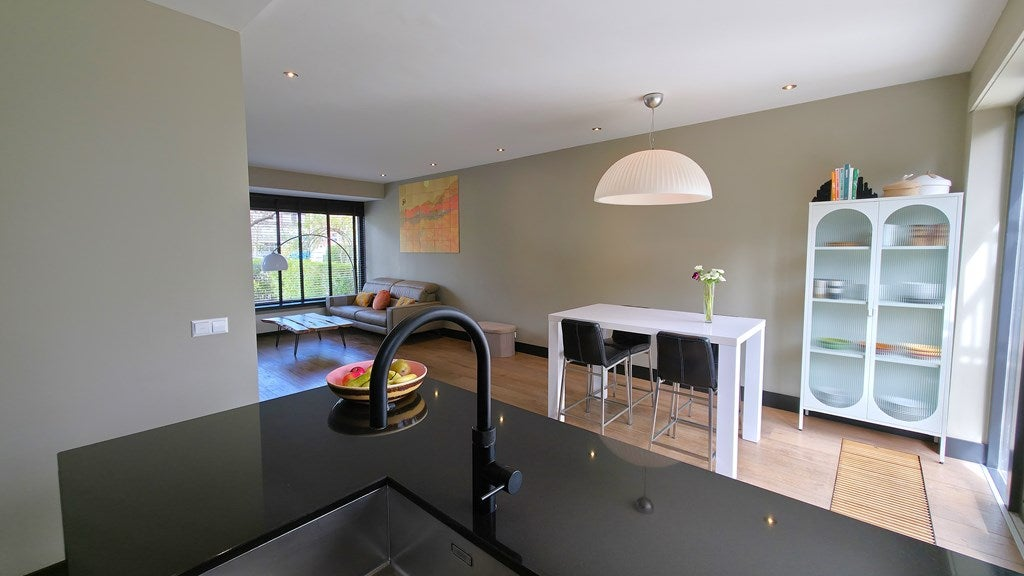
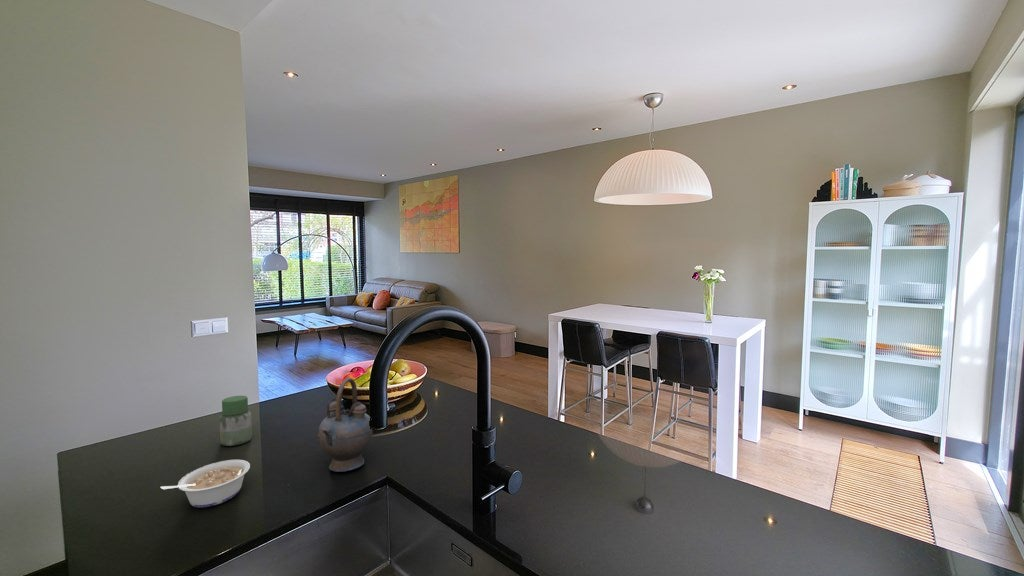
+ legume [160,459,251,509]
+ teapot [315,377,374,473]
+ jar [219,395,253,447]
